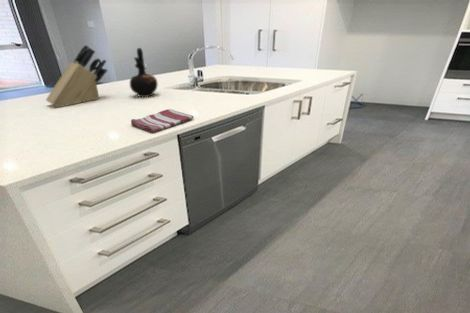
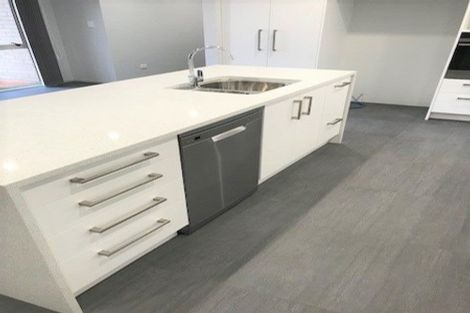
- ceramic jug [129,47,159,98]
- knife block [45,43,108,108]
- dish towel [130,108,195,134]
